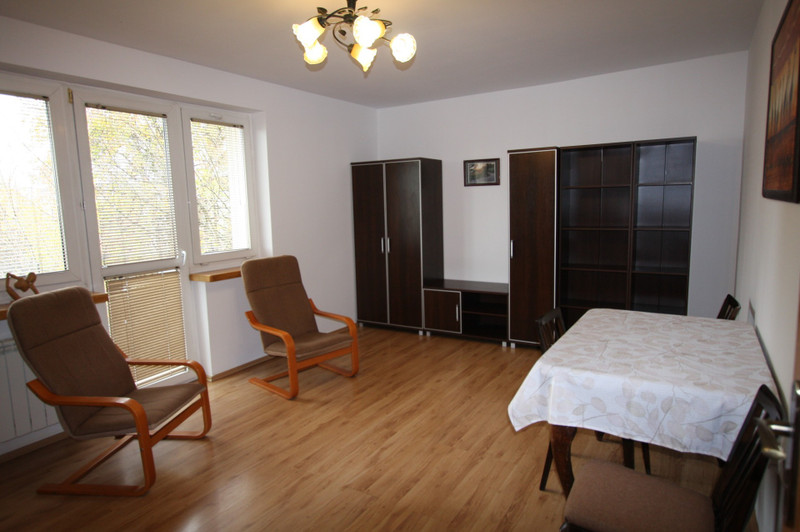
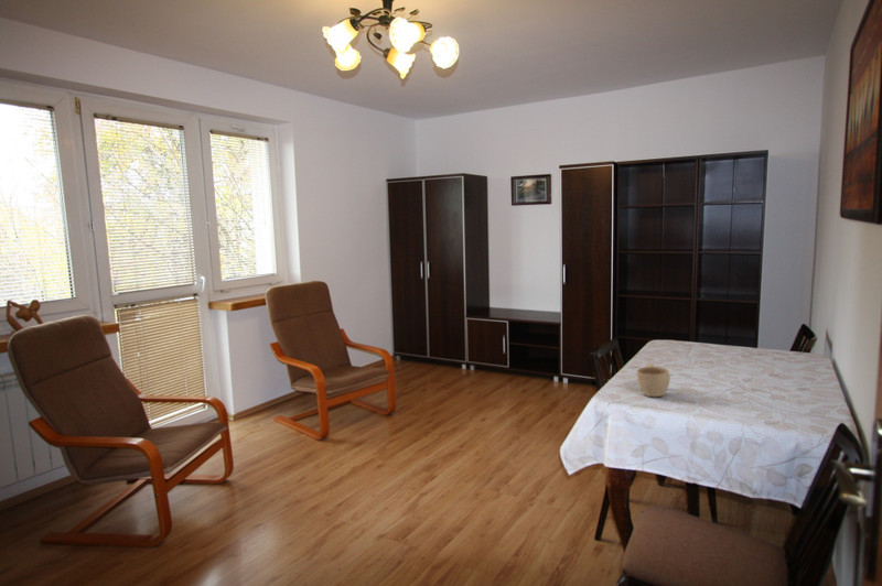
+ cup [636,362,670,398]
